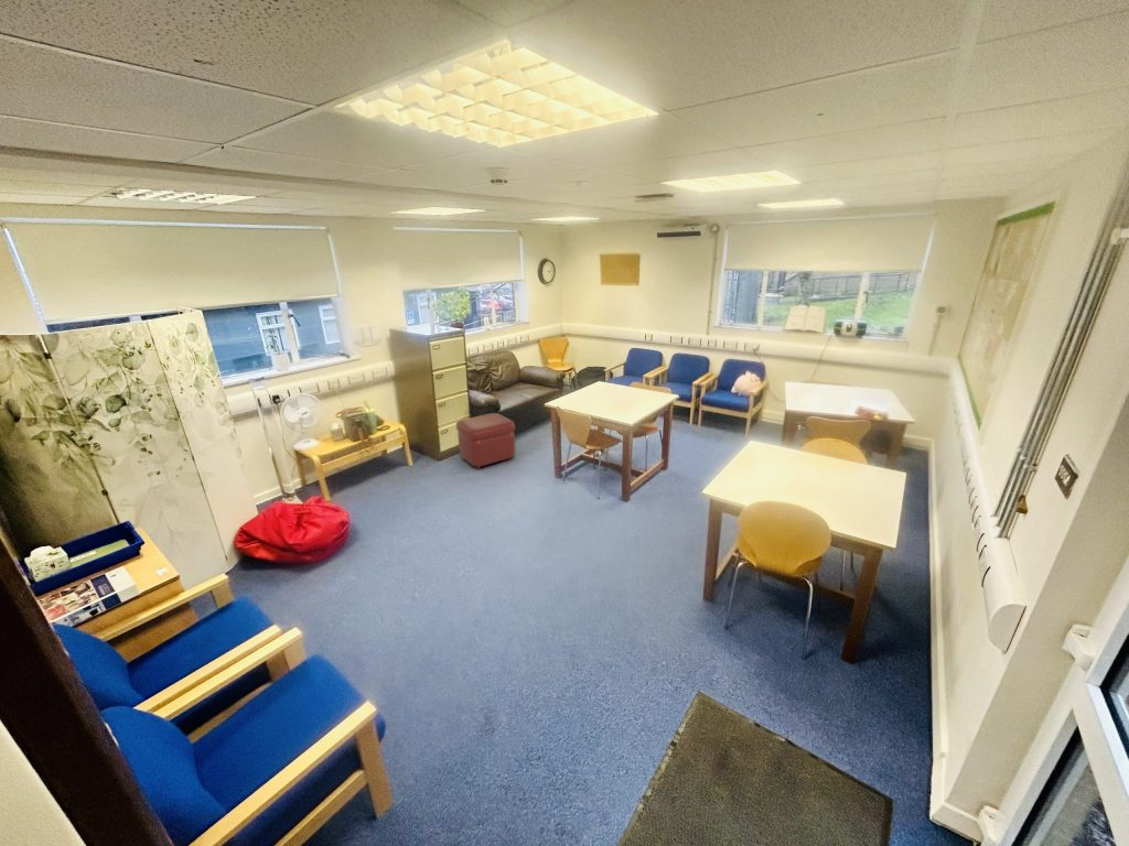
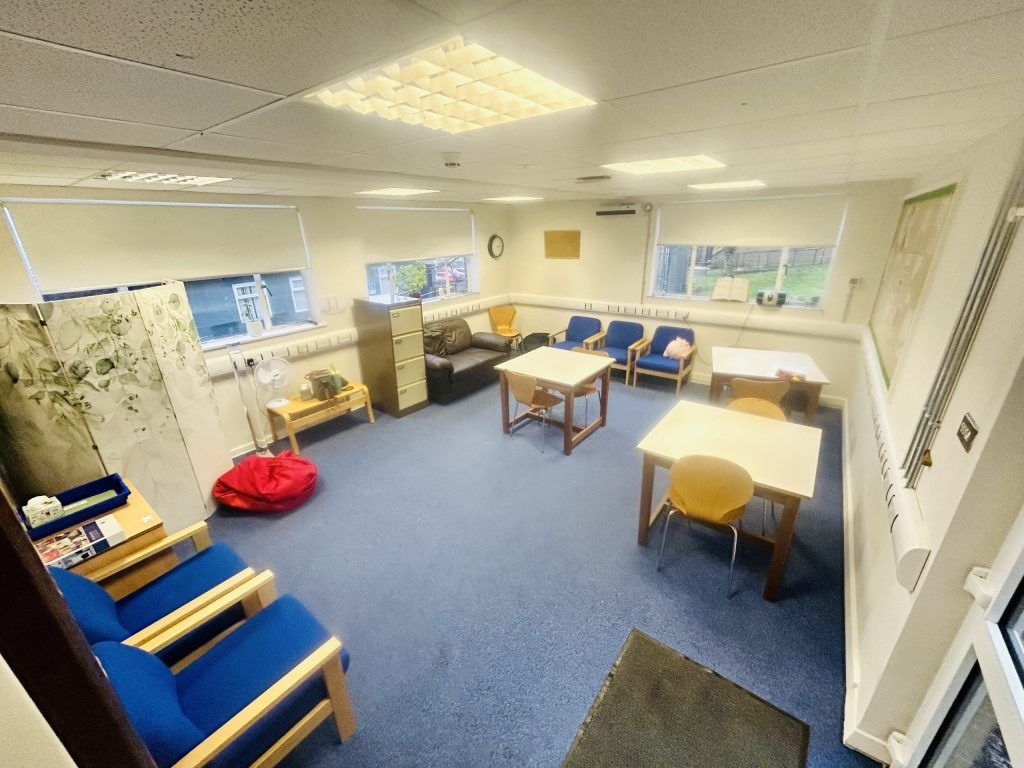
- ottoman [455,412,516,469]
